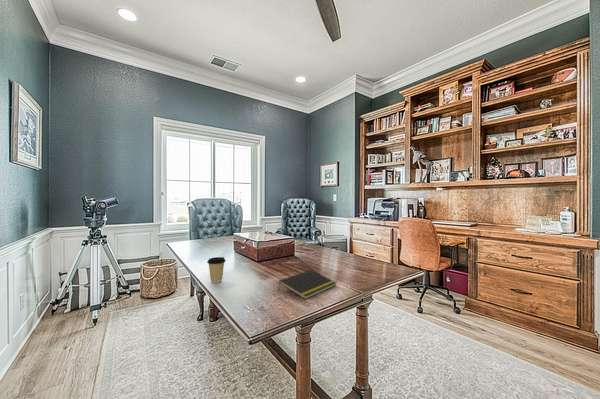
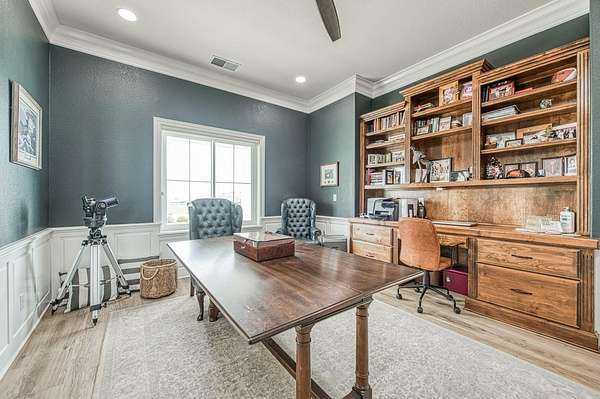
- coffee cup [206,256,226,284]
- notepad [277,269,337,300]
